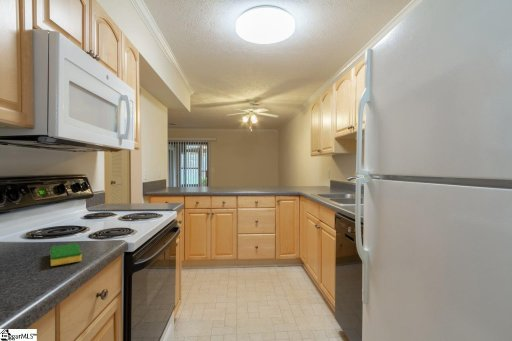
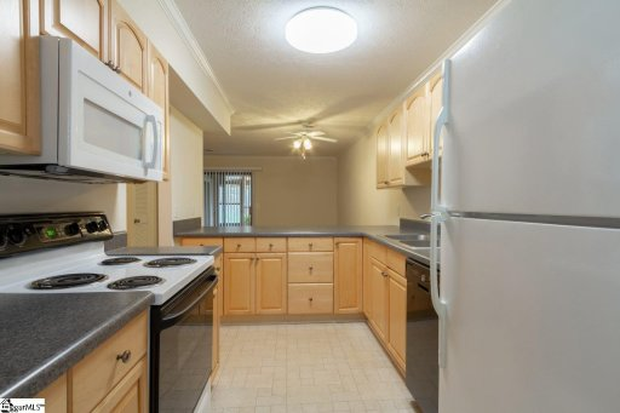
- dish sponge [50,242,83,267]
